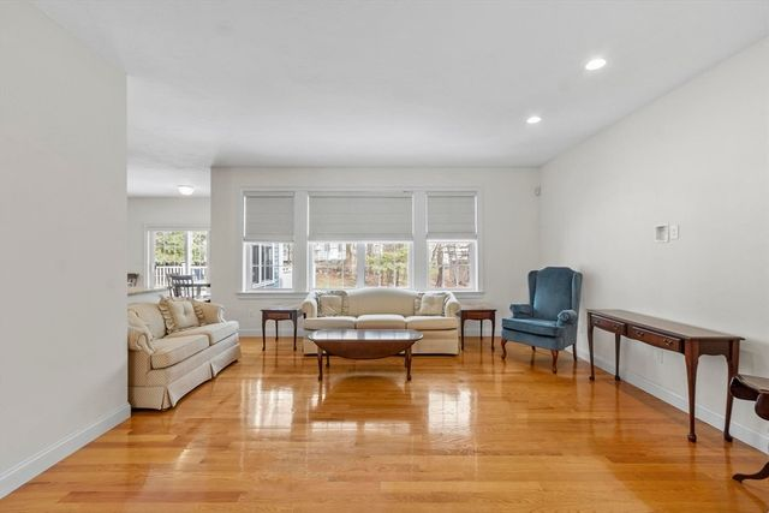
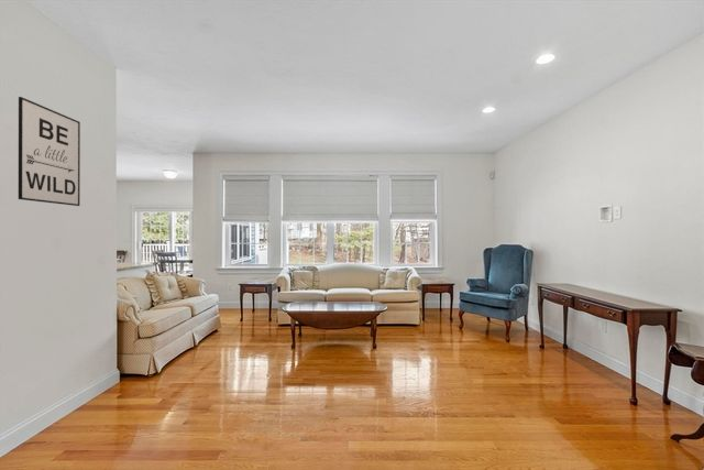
+ wall art [18,96,81,207]
